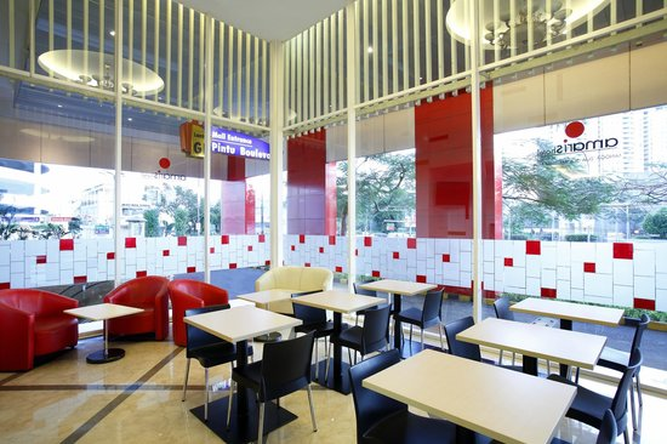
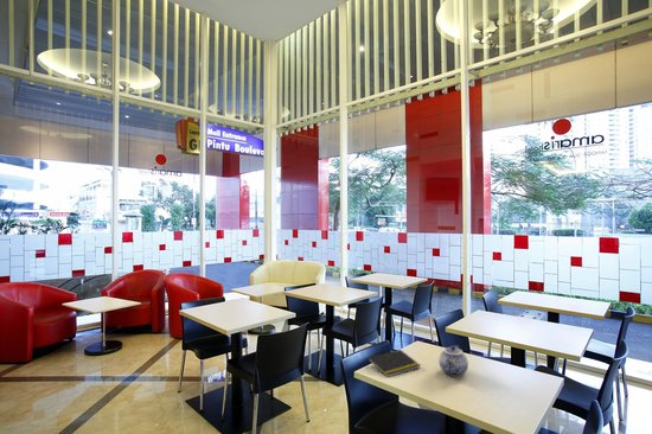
+ teapot [437,344,469,378]
+ notepad [366,349,422,378]
